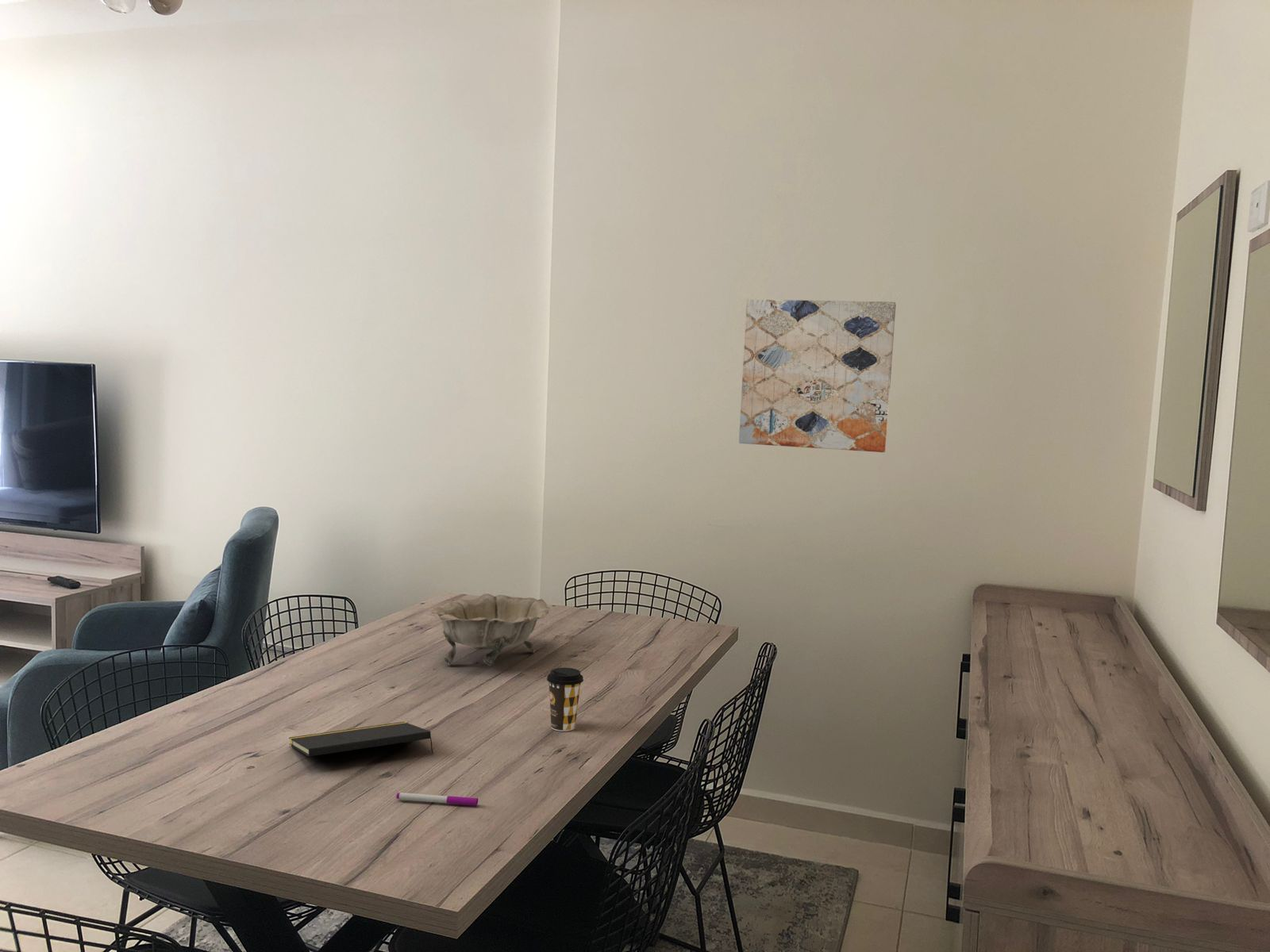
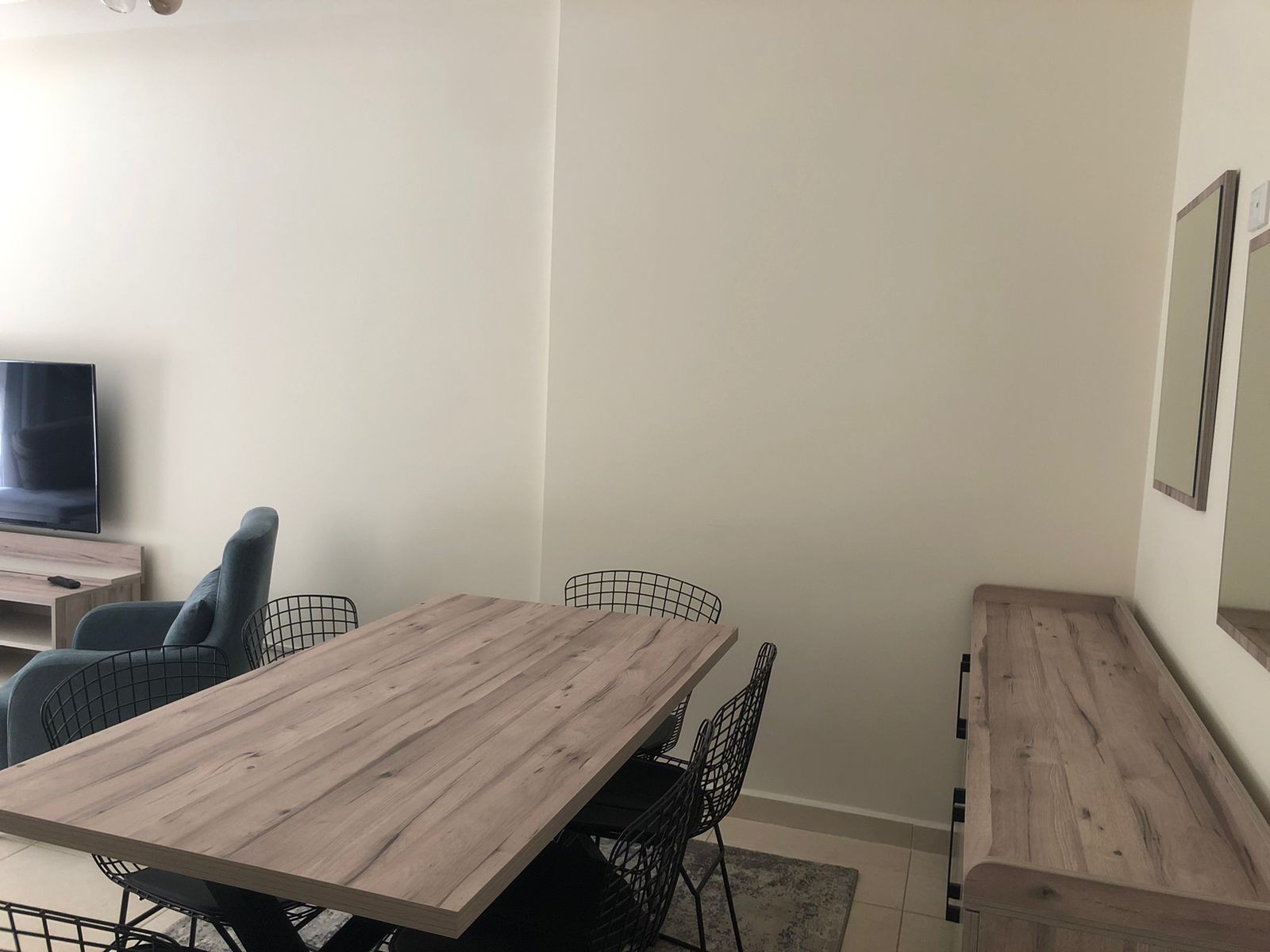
- coffee cup [546,667,584,732]
- notepad [288,721,434,757]
- wall art [738,298,897,453]
- pen [395,792,479,807]
- decorative bowl [429,593,552,666]
